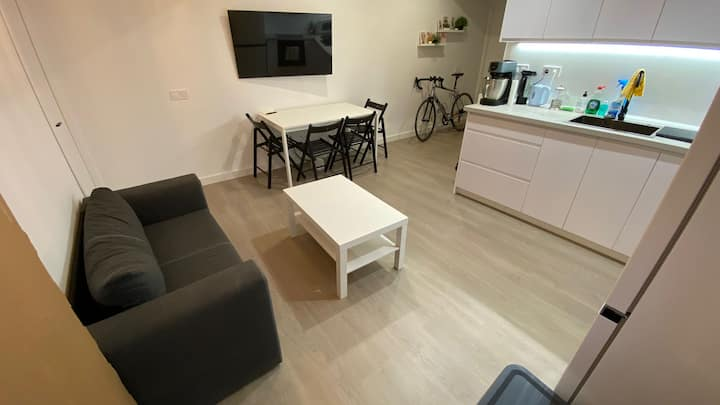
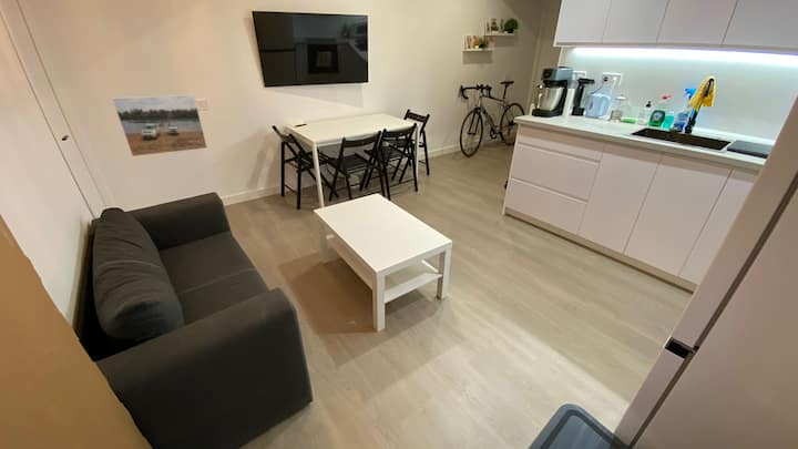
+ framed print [111,94,208,157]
